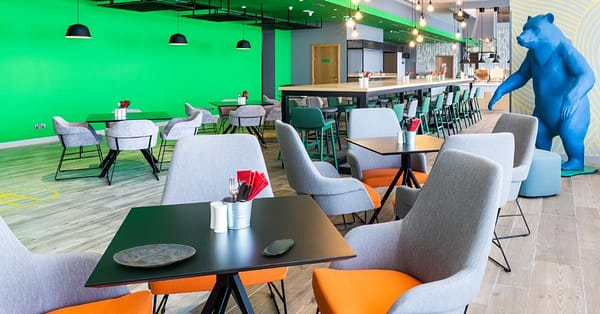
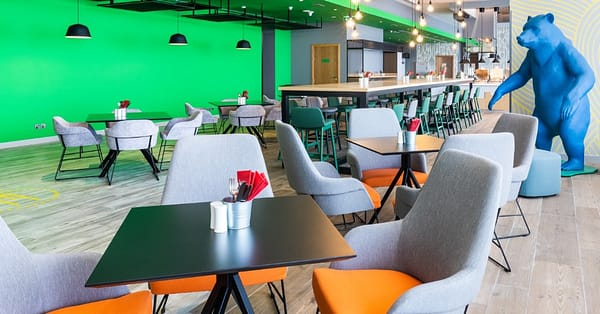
- plate [112,243,197,268]
- oval tray [261,238,295,256]
